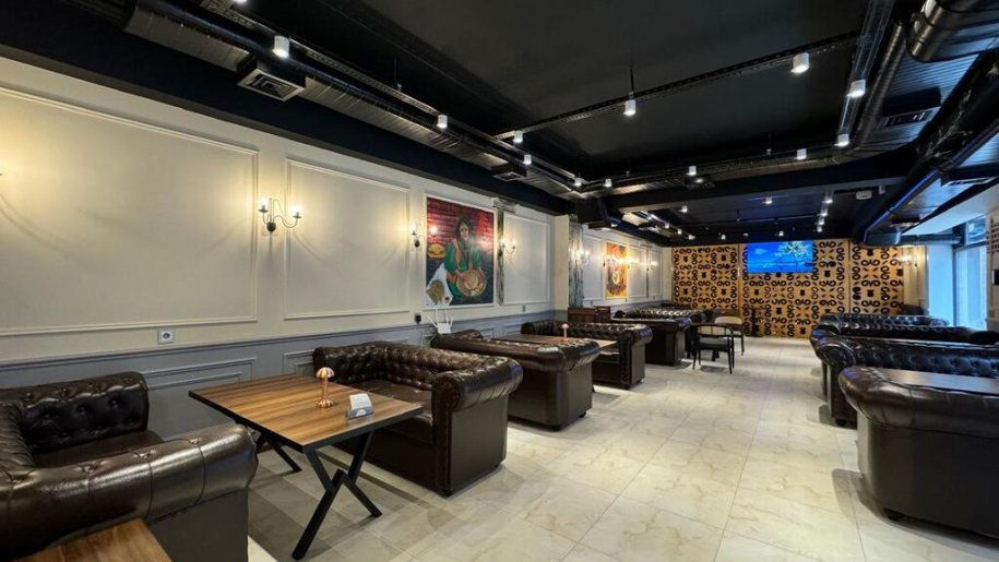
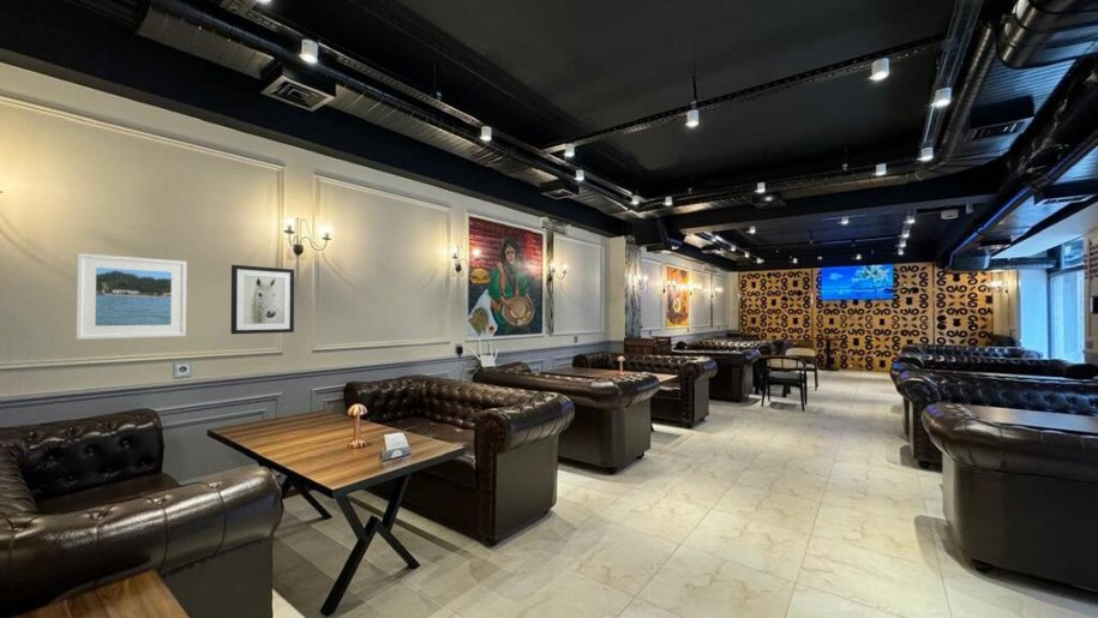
+ wall art [229,264,295,335]
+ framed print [74,252,187,341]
